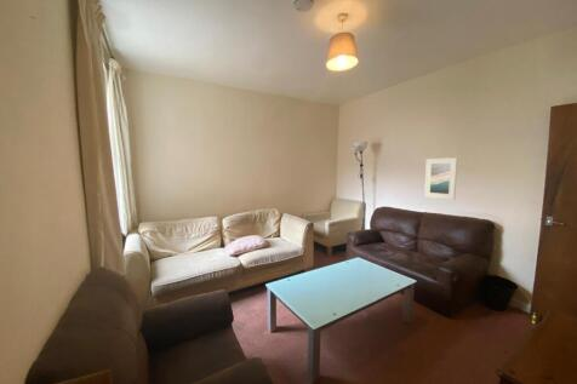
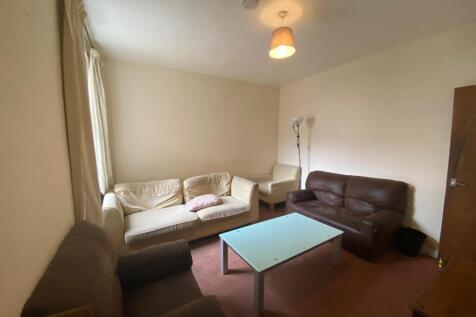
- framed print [423,156,458,201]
